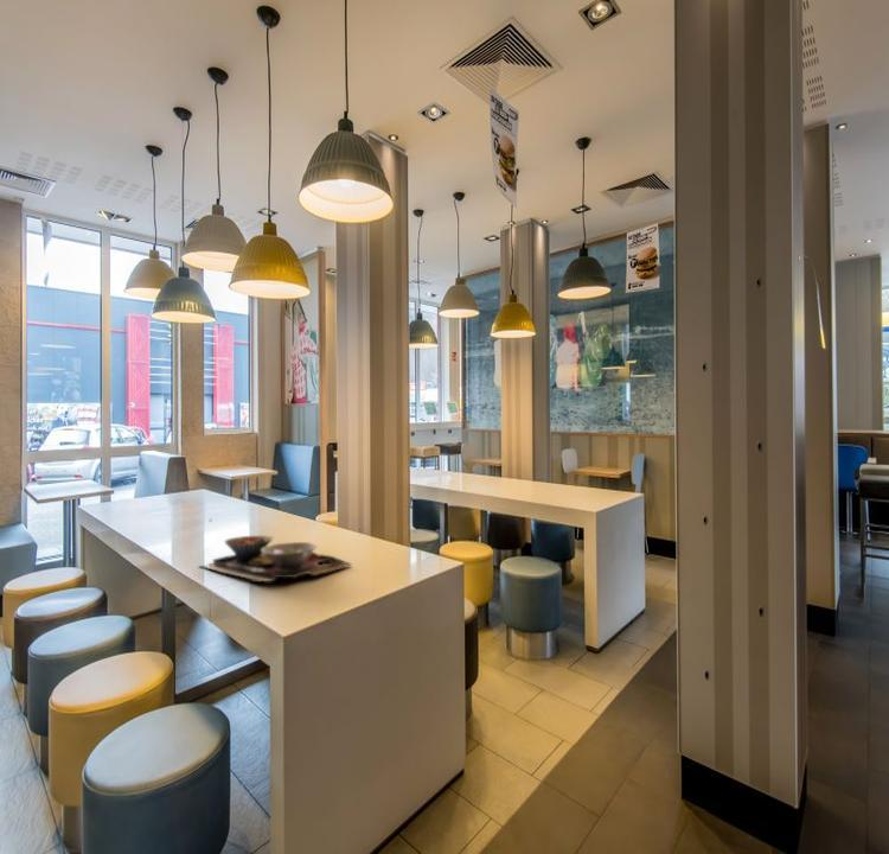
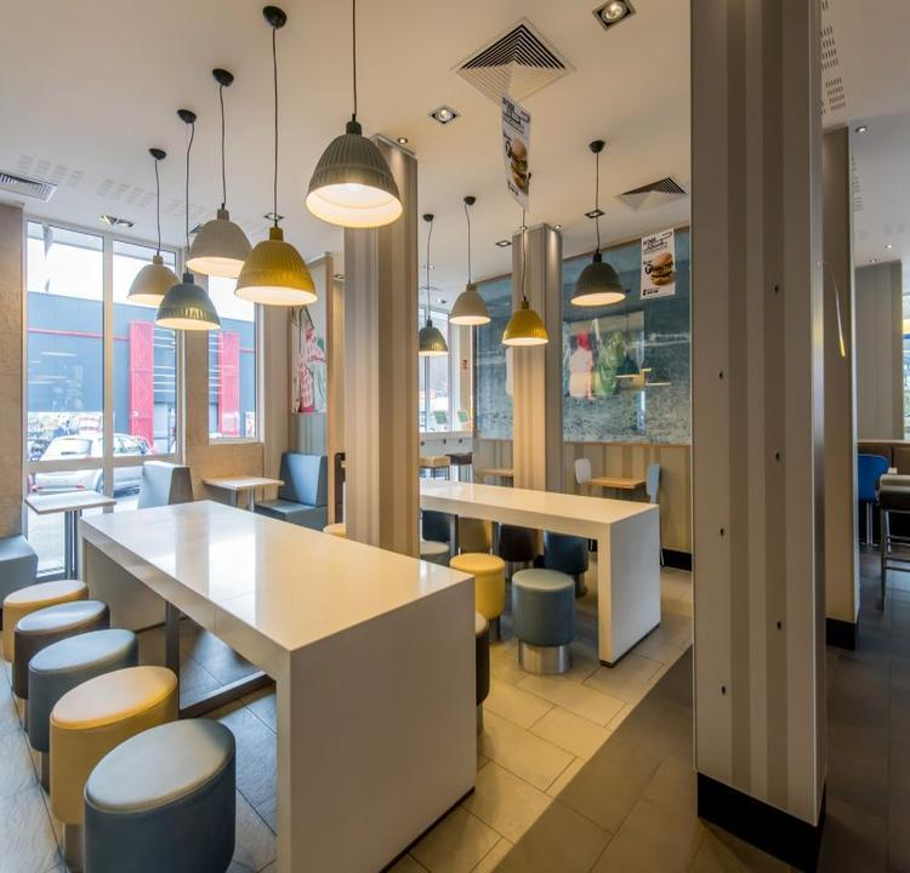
- food tray [199,517,353,584]
